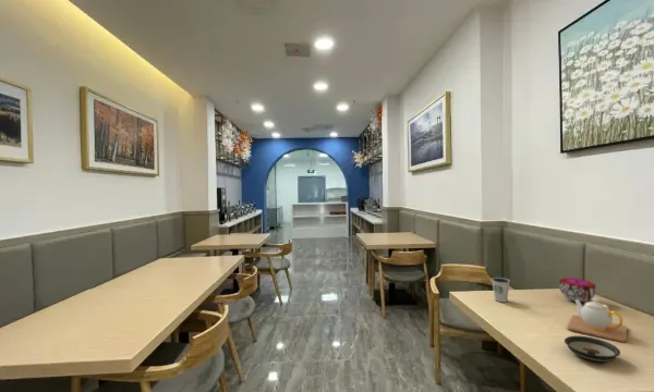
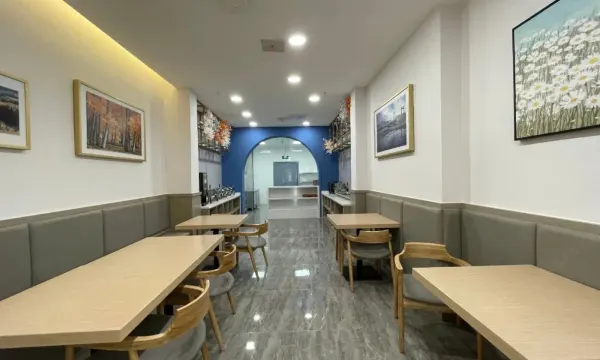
- saucer [564,334,621,363]
- dixie cup [491,277,511,303]
- decorative bowl [558,277,597,303]
- teapot [566,297,628,343]
